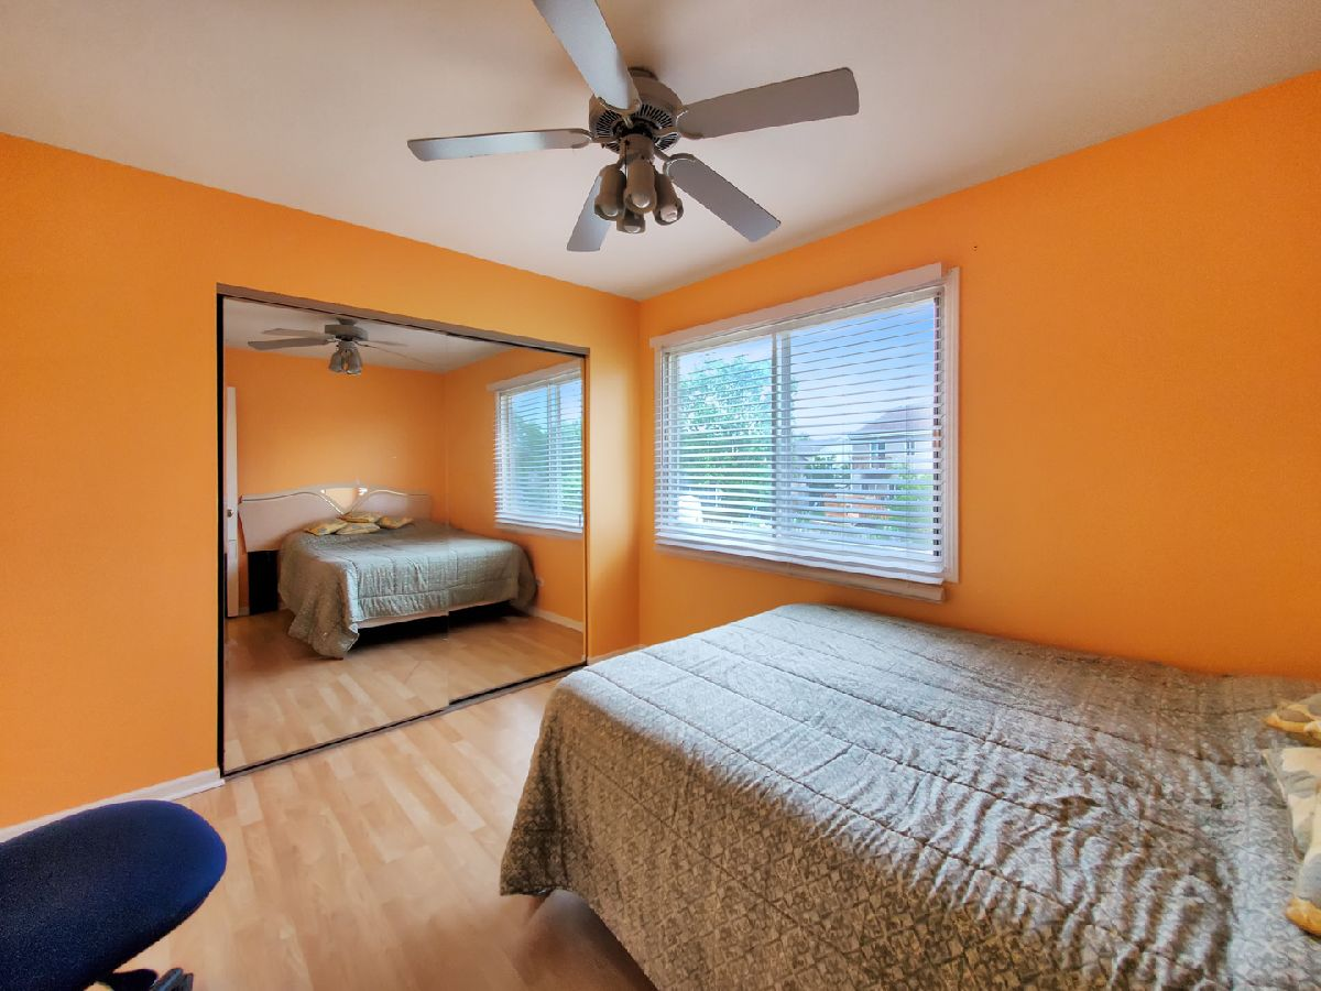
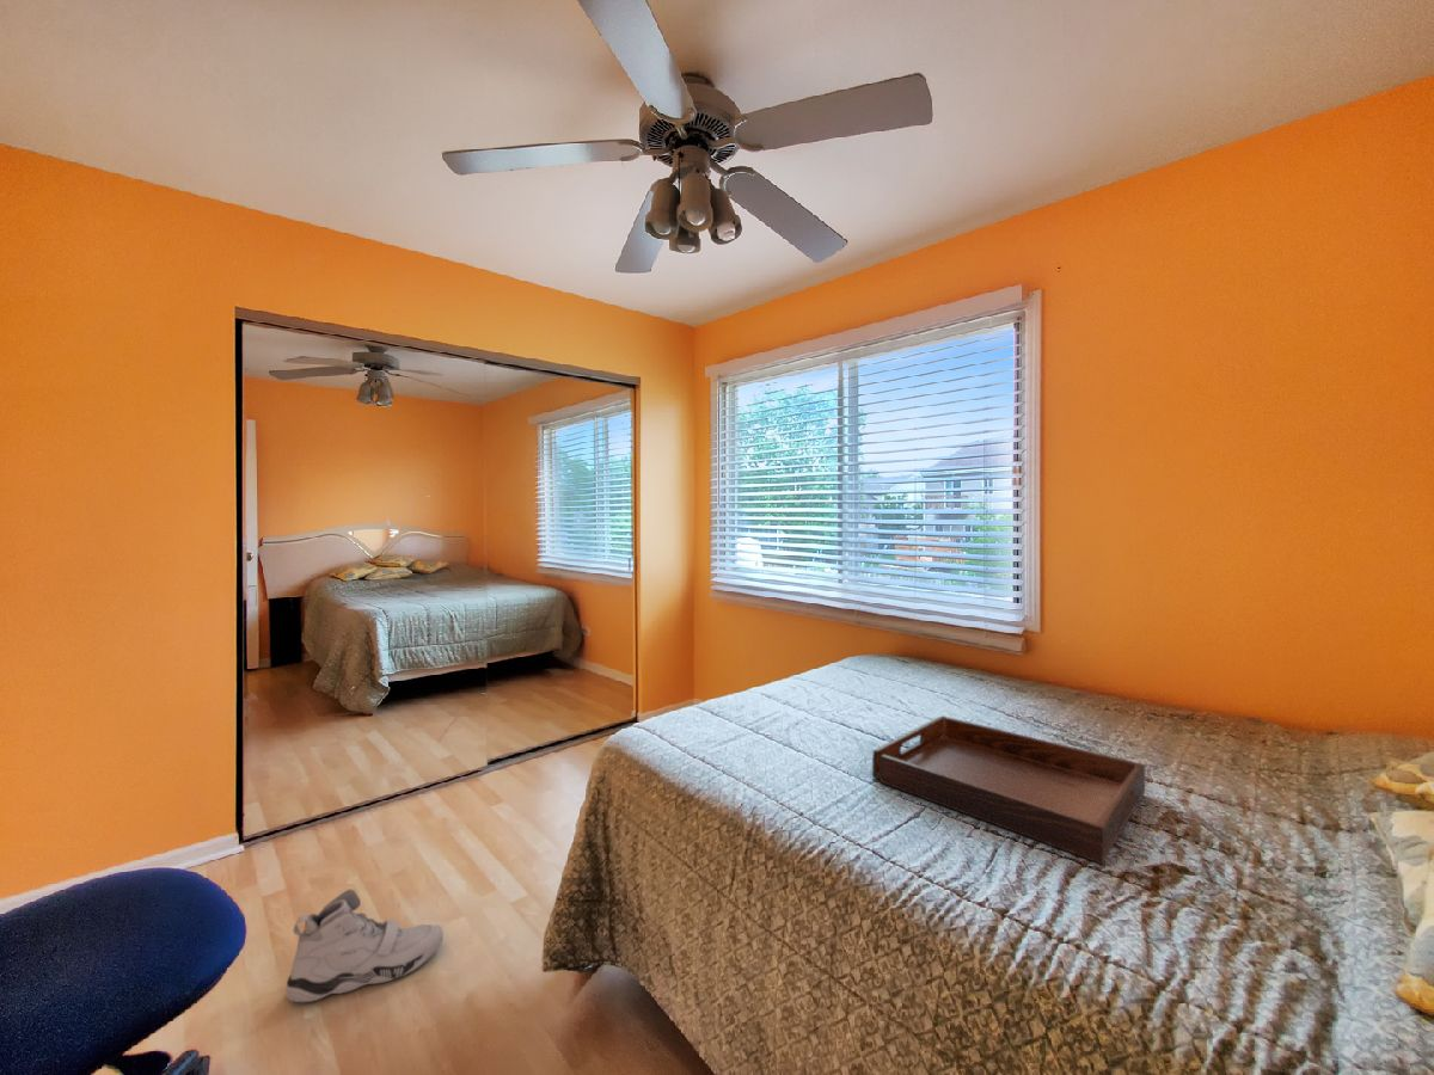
+ serving tray [871,714,1146,865]
+ sneaker [284,889,445,1003]
